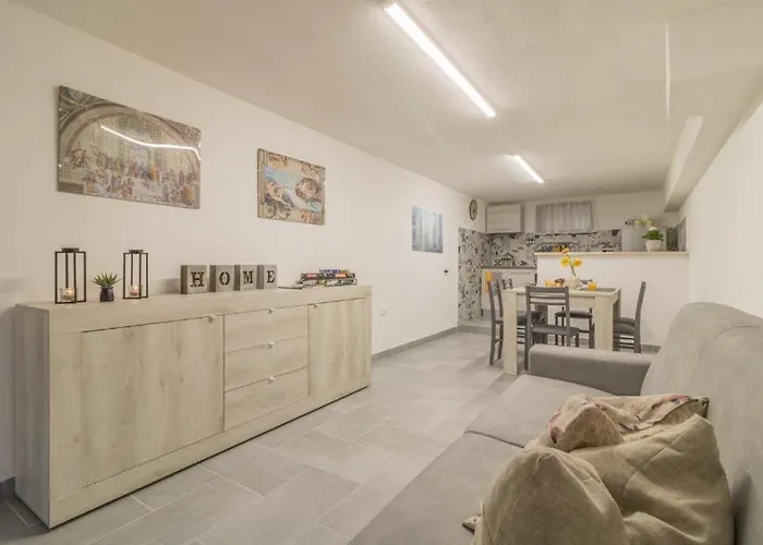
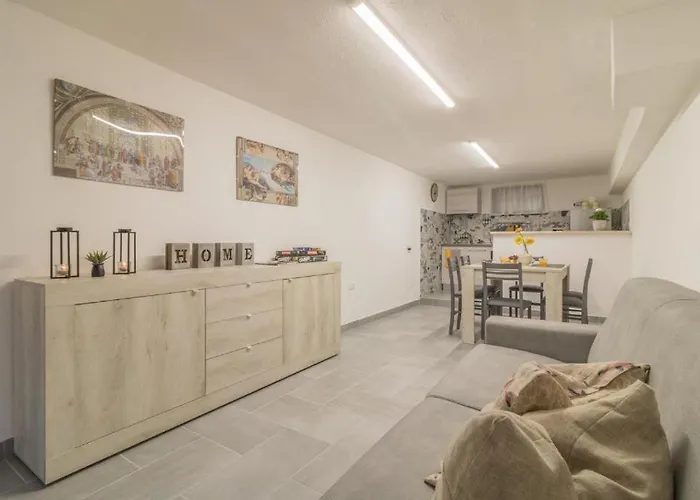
- wall art [411,205,444,254]
